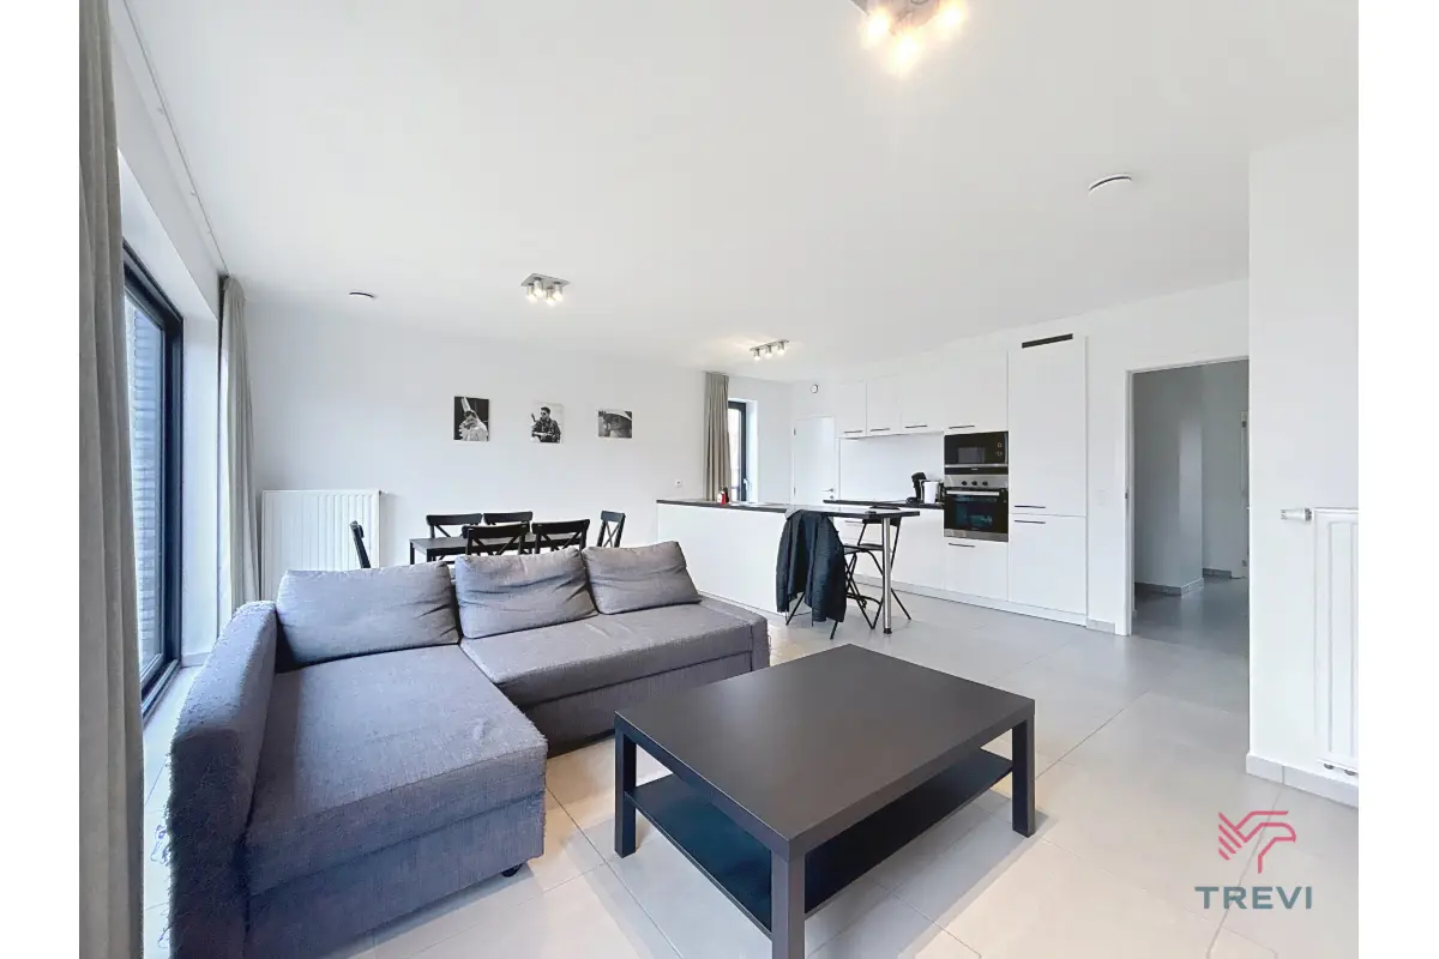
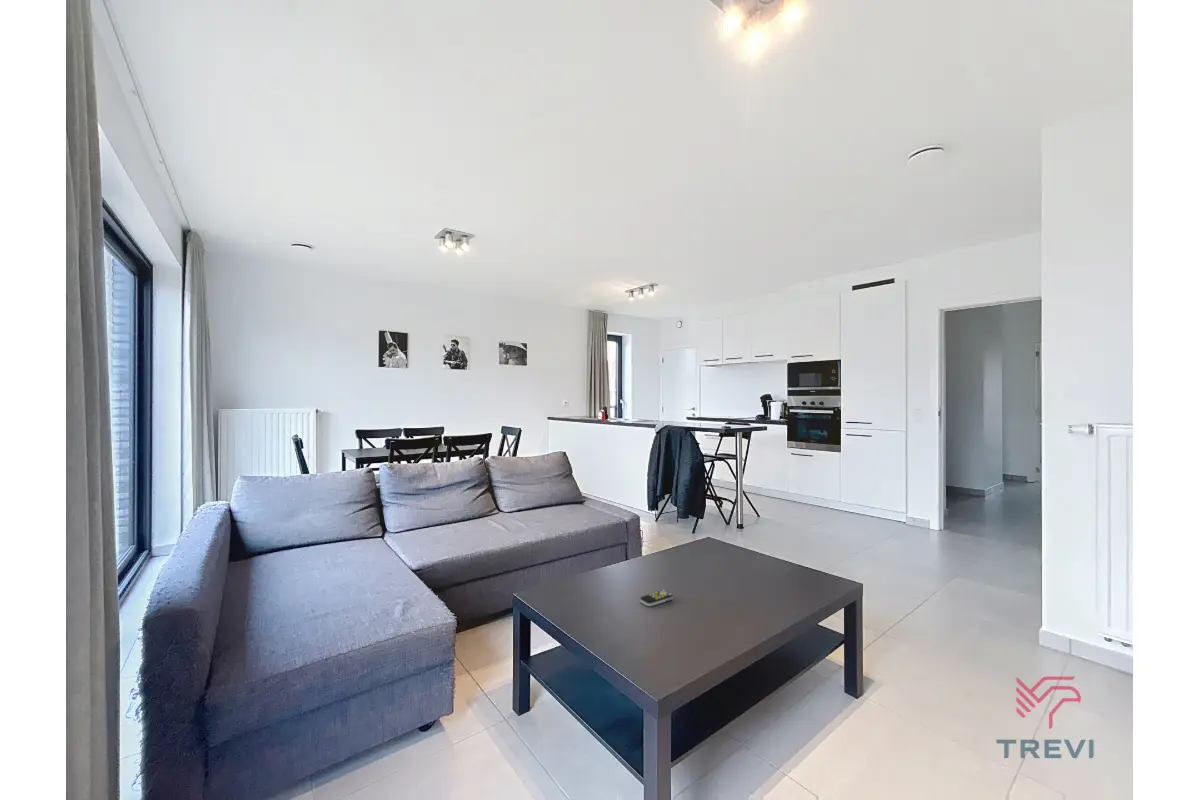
+ remote control [639,589,674,607]
